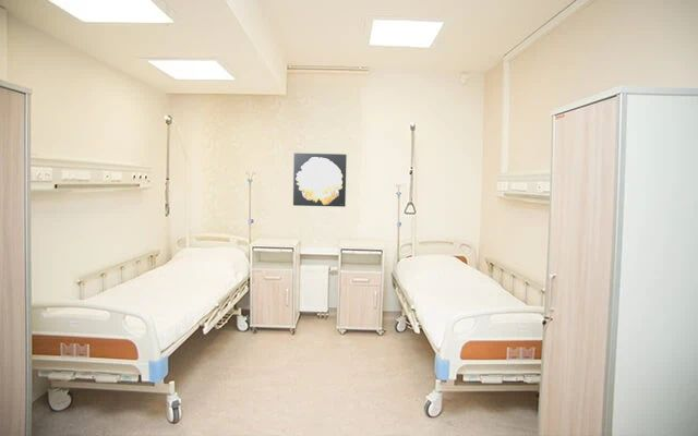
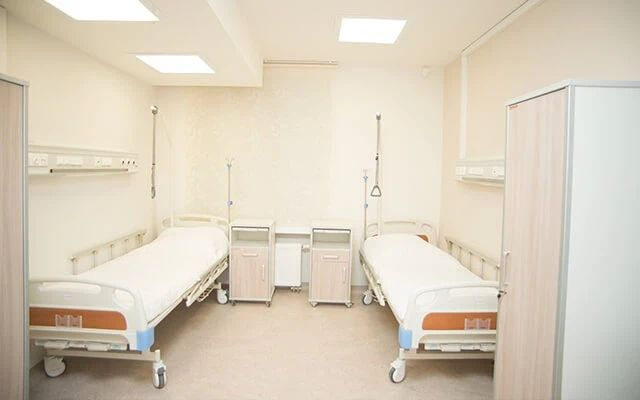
- wall art [292,153,348,208]
